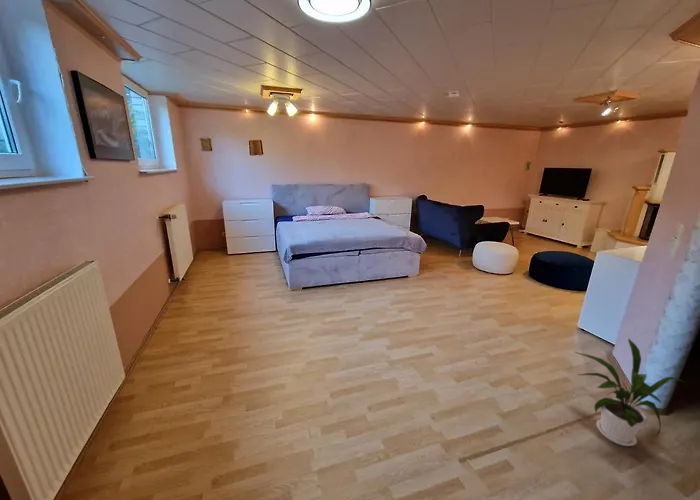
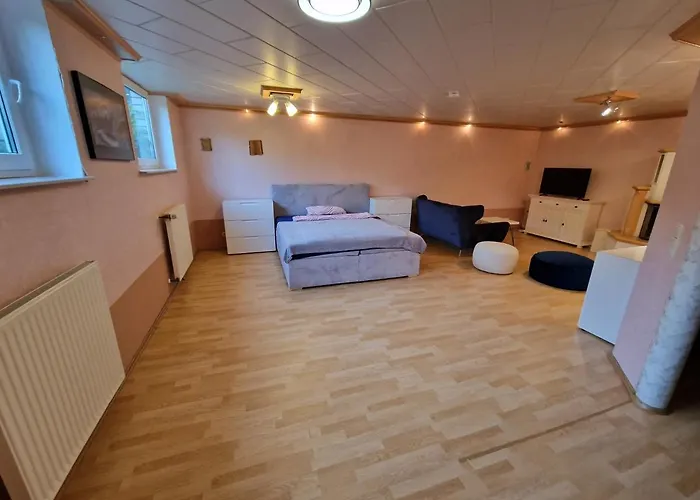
- house plant [574,337,685,447]
